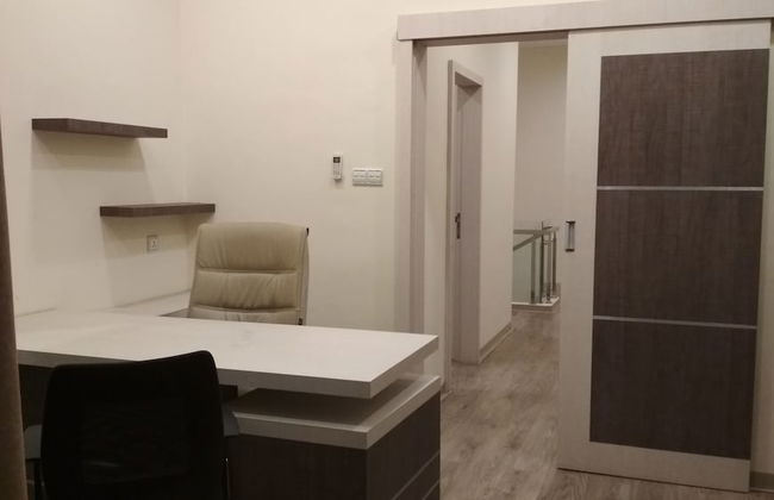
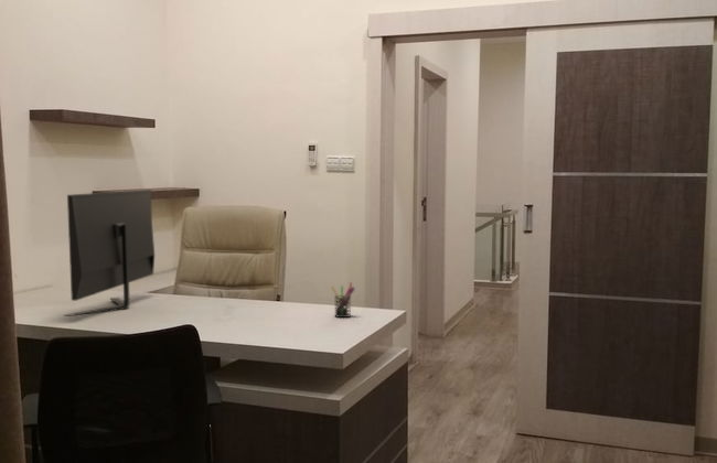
+ monitor [64,189,156,317]
+ pen holder [330,281,356,319]
